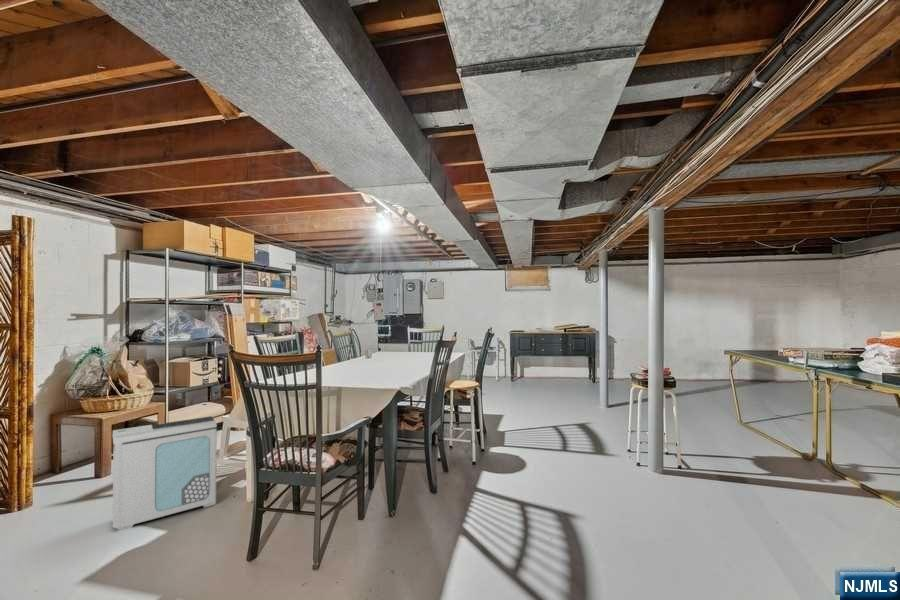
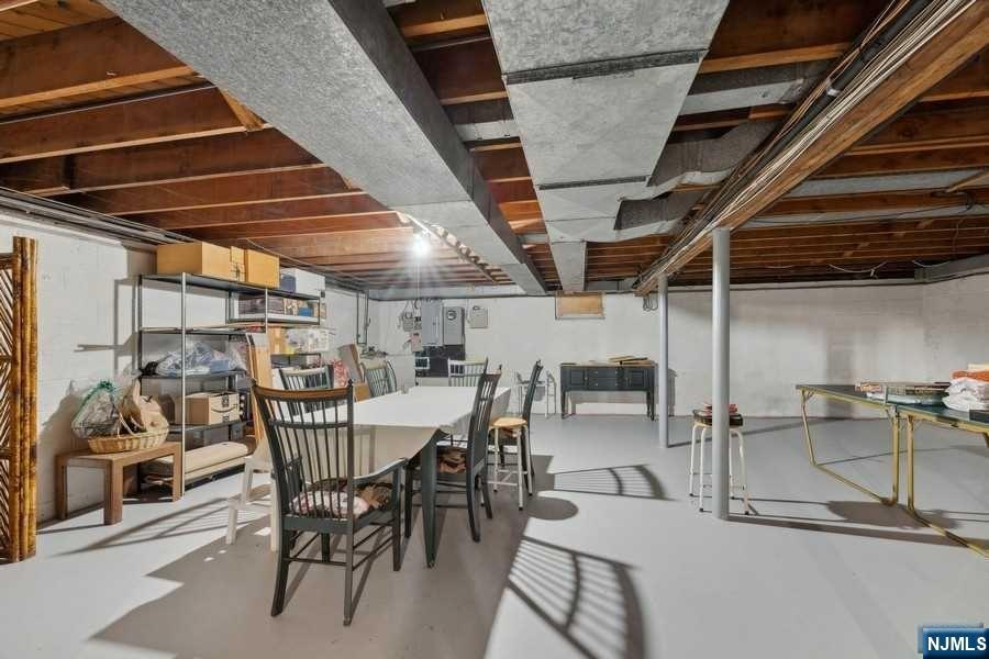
- air purifier [111,415,218,532]
